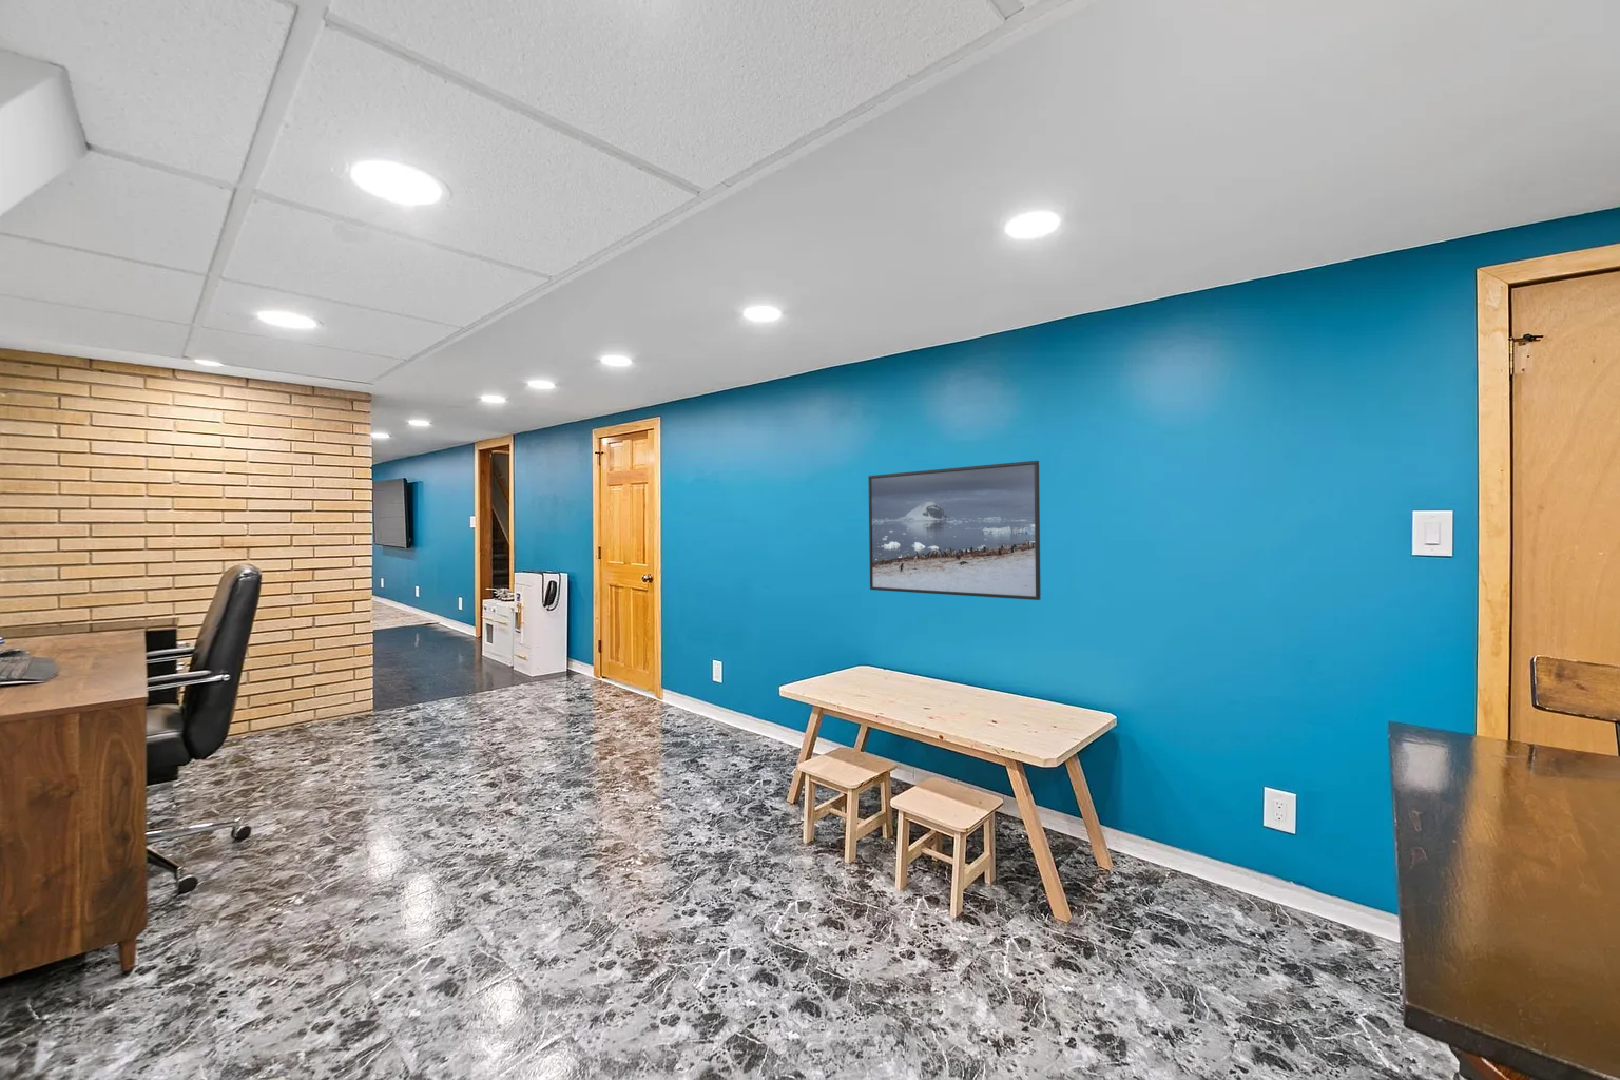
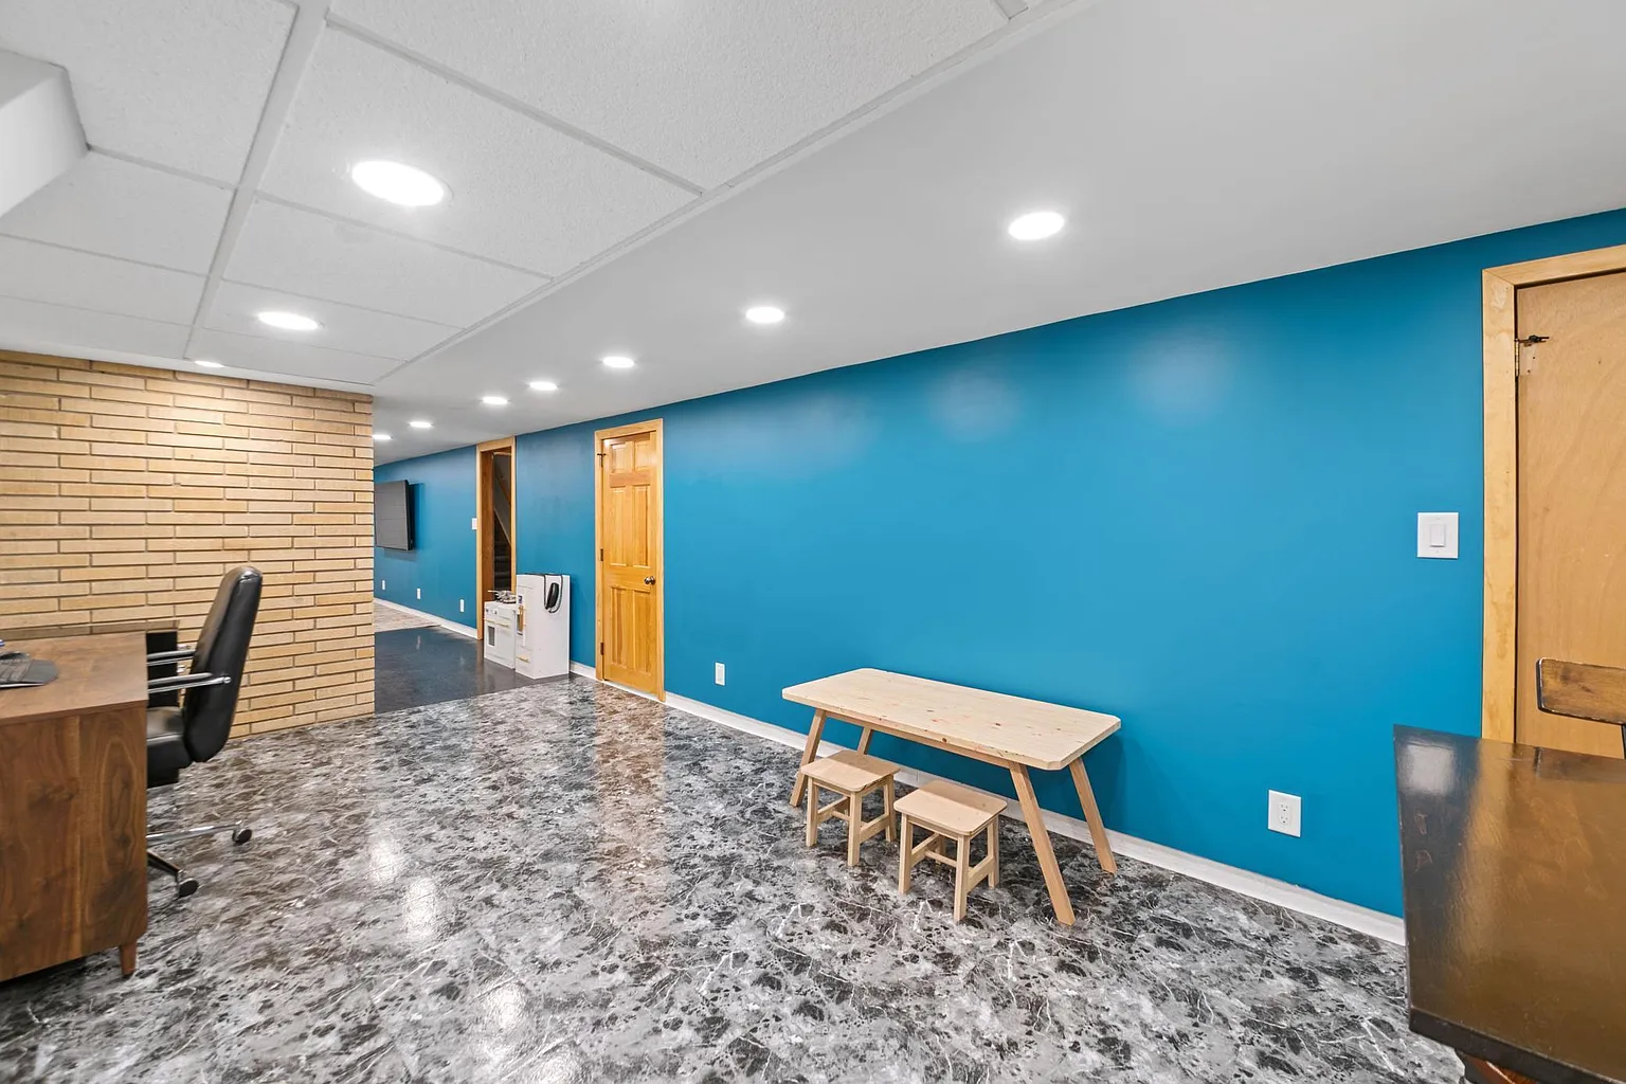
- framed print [867,459,1043,601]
